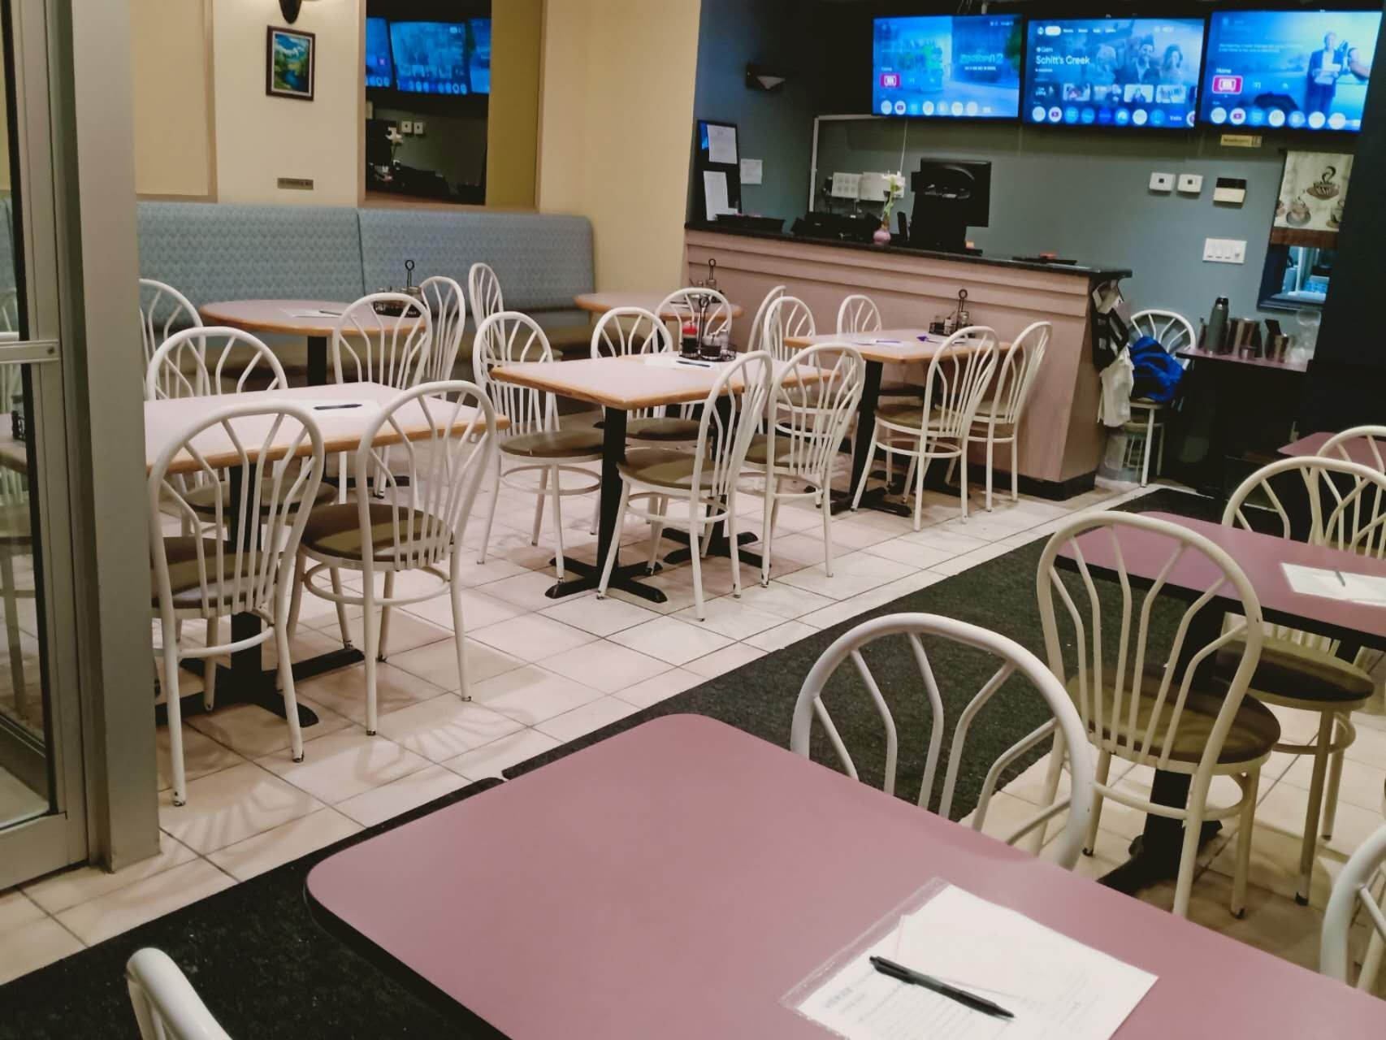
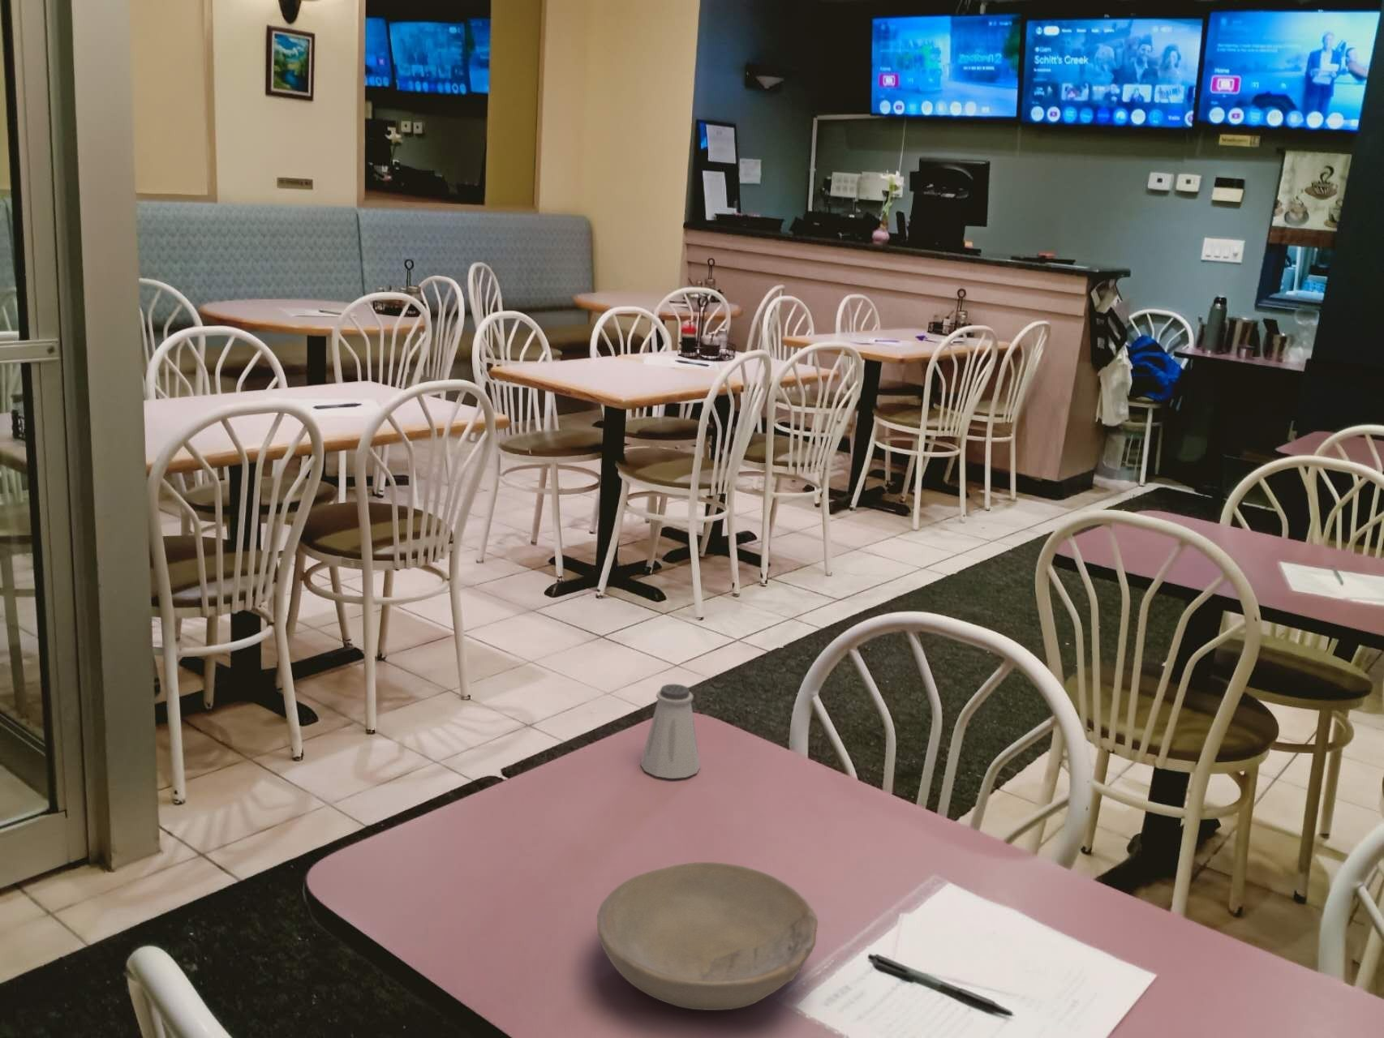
+ saltshaker [640,683,701,780]
+ bowl [597,861,819,1011]
